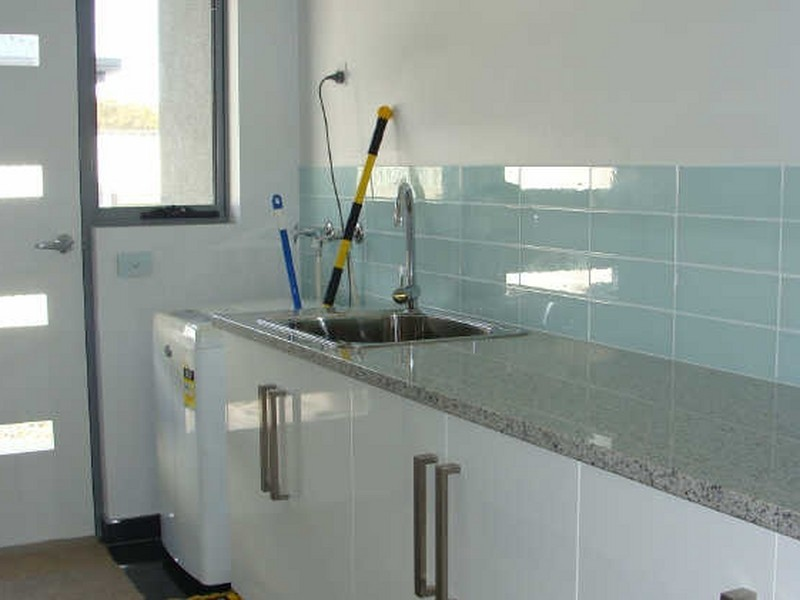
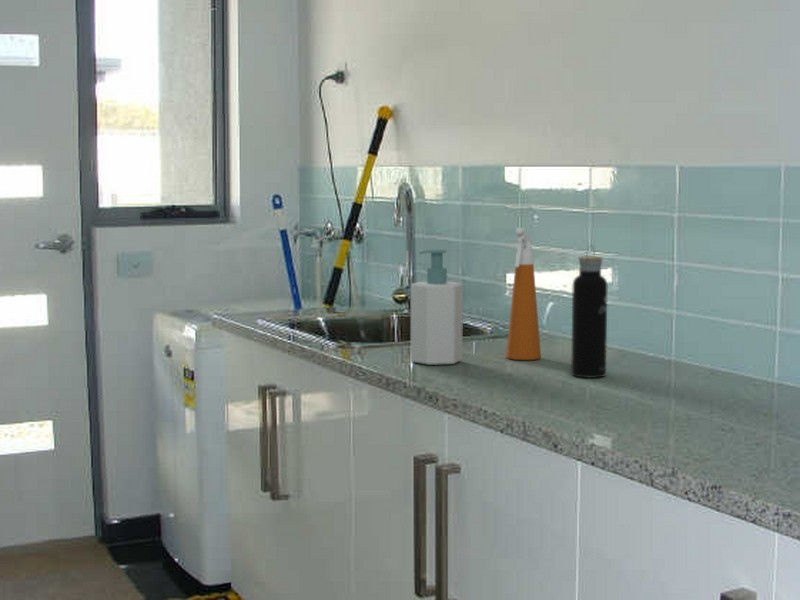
+ water bottle [570,244,608,379]
+ spray bottle [505,227,542,361]
+ soap bottle [410,248,464,366]
